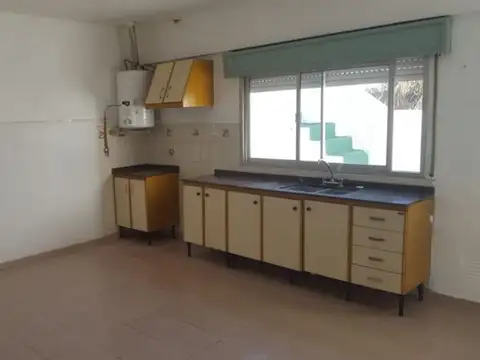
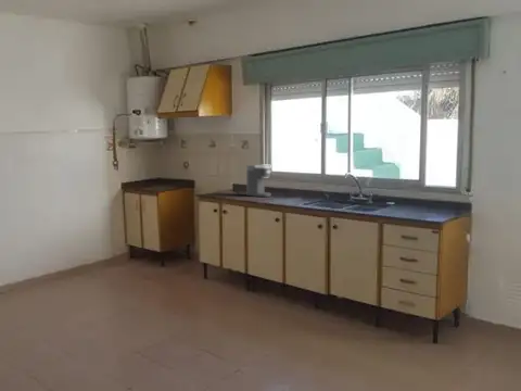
+ coffee maker [245,164,271,198]
